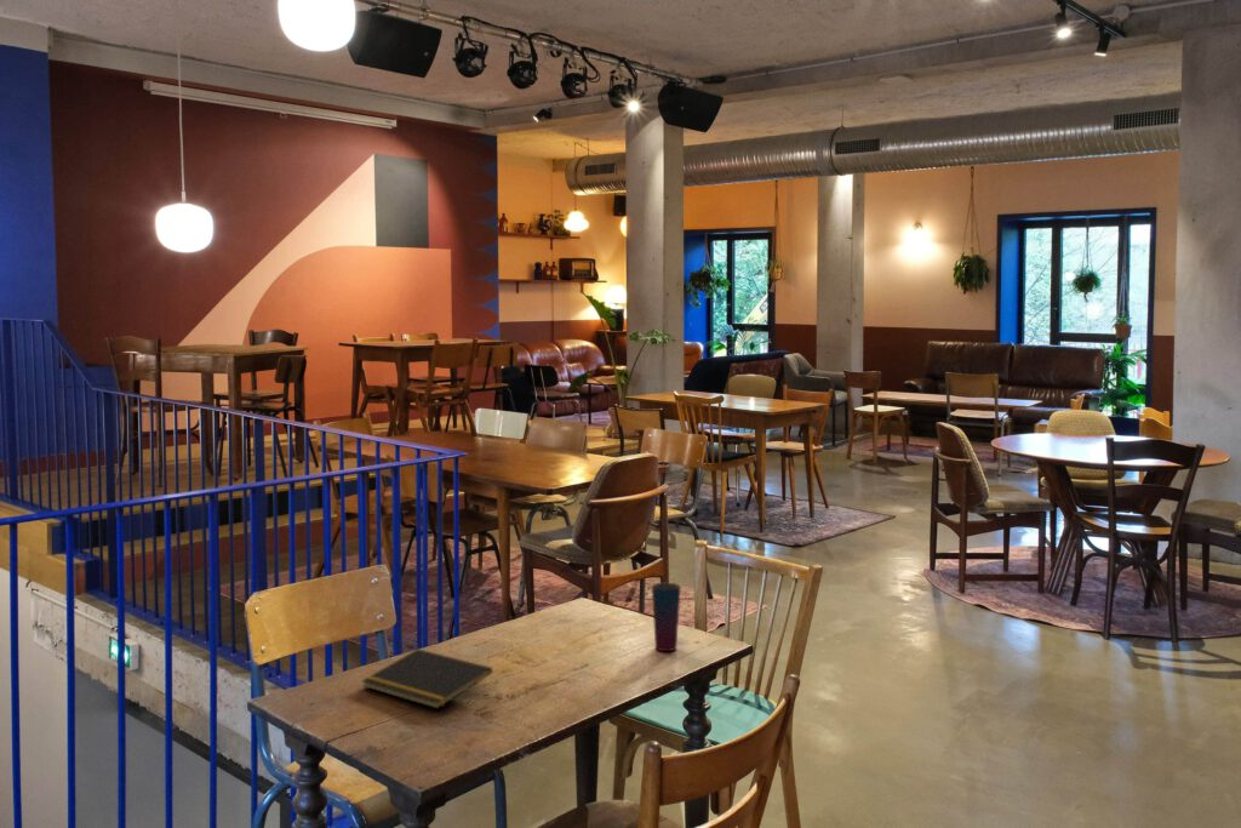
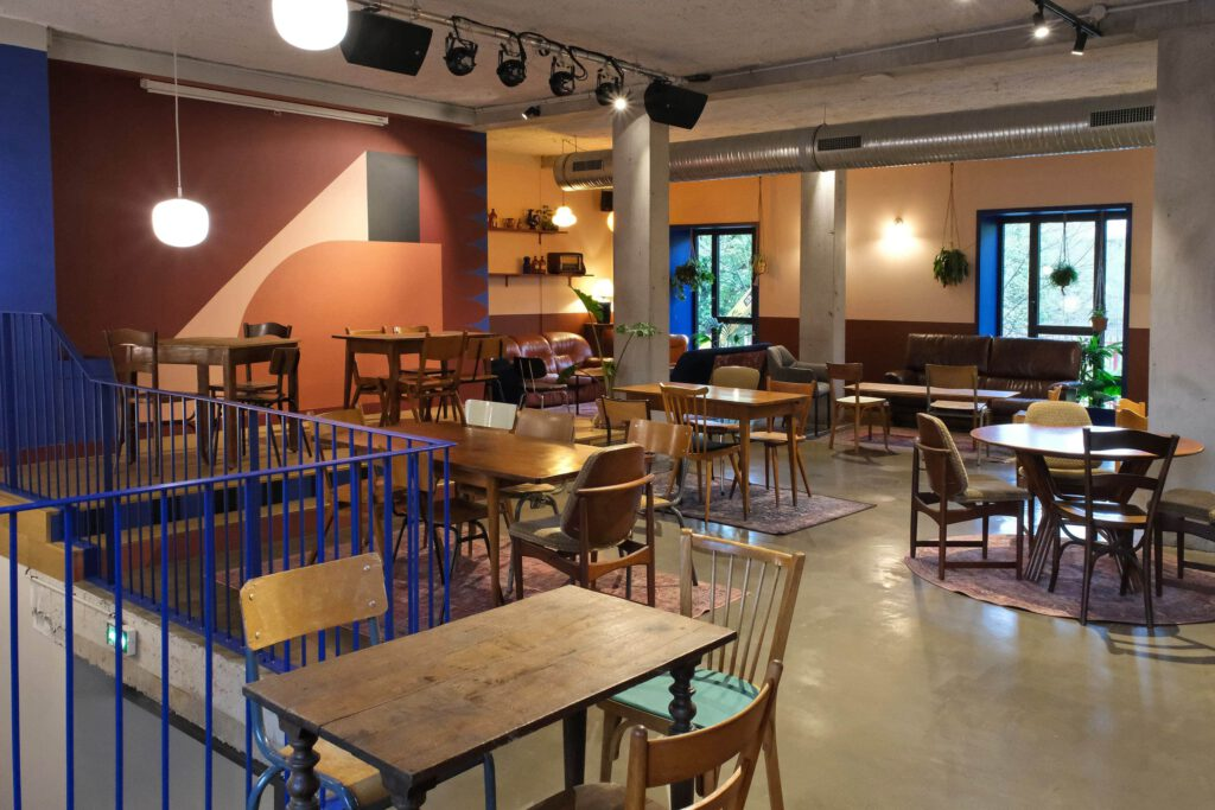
- notepad [361,647,493,710]
- cup [651,582,682,652]
